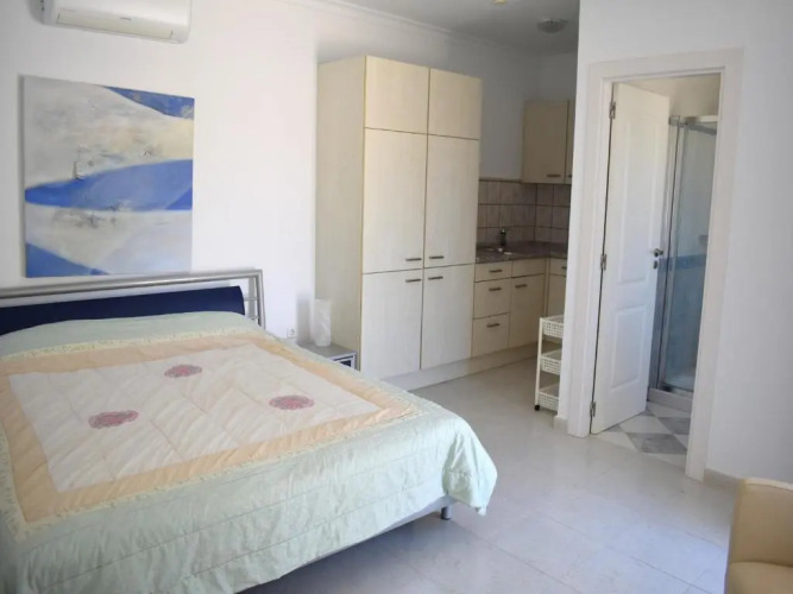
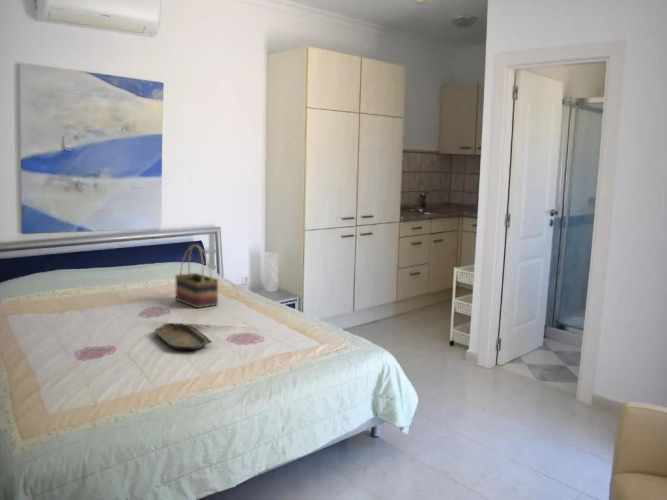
+ serving tray [154,322,213,351]
+ woven basket [174,243,220,309]
